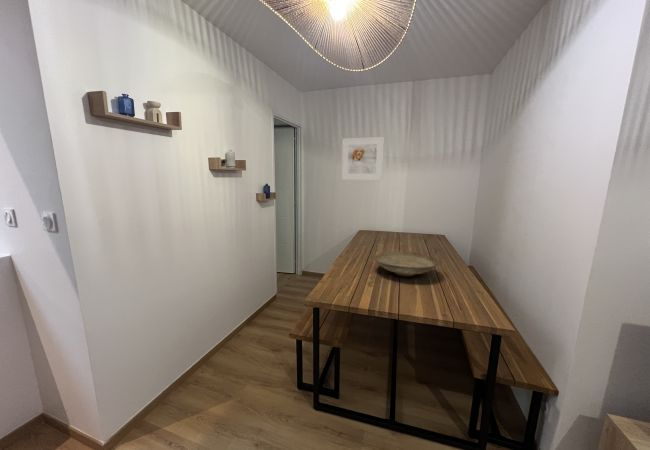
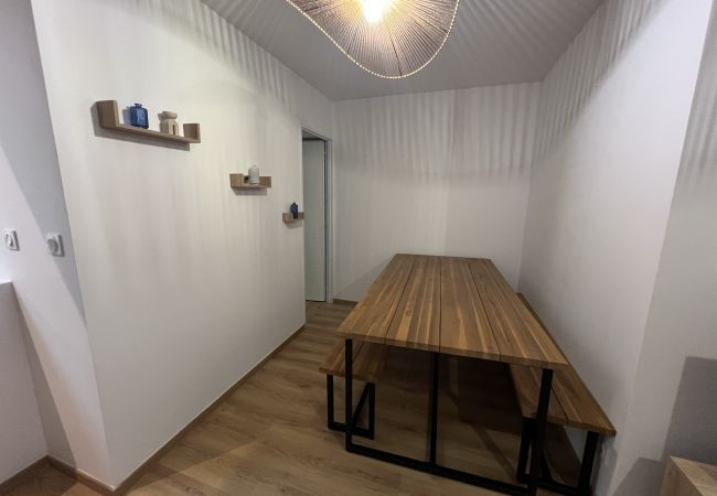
- decorative bowl [373,251,440,277]
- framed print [341,136,385,181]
